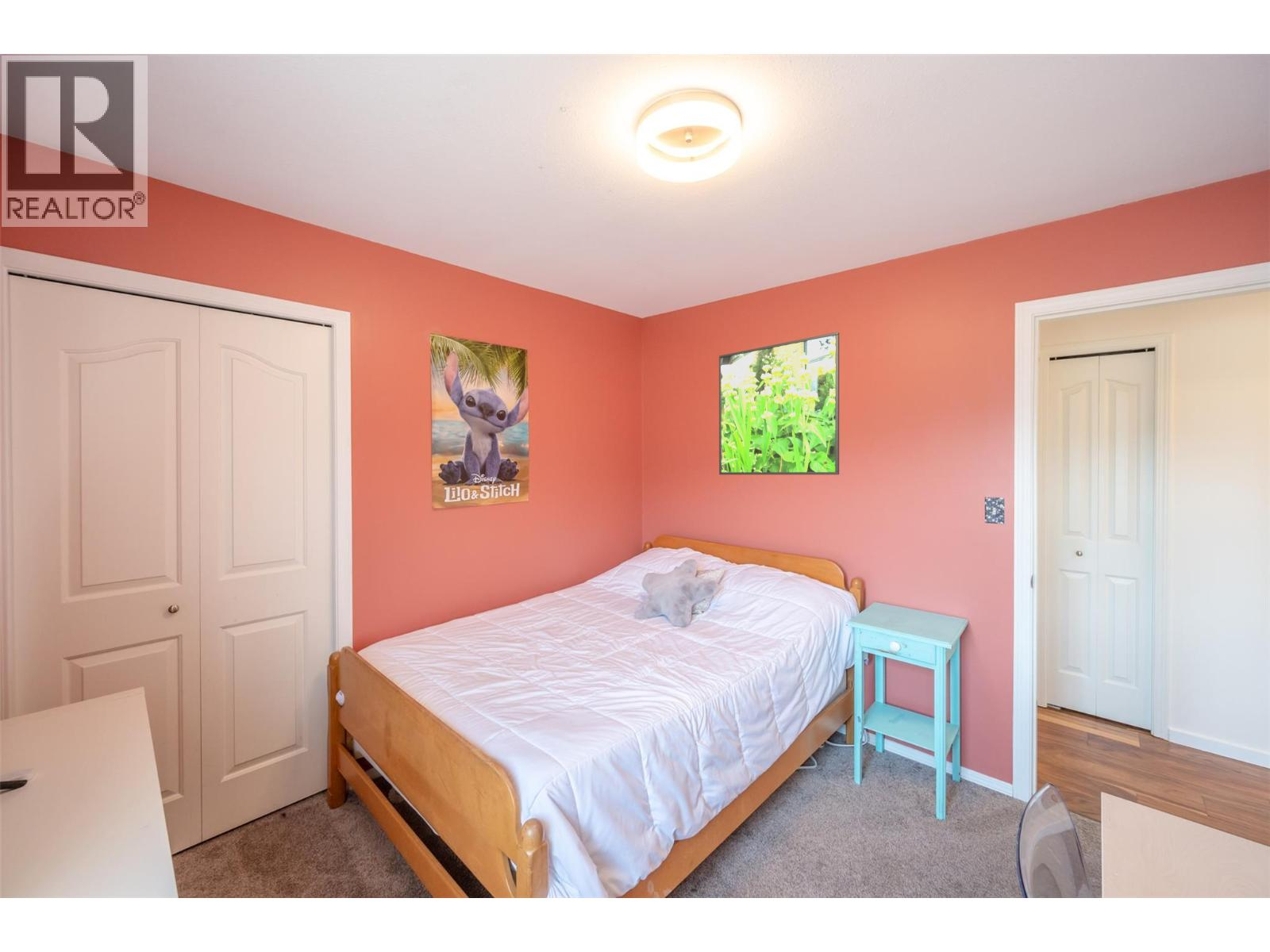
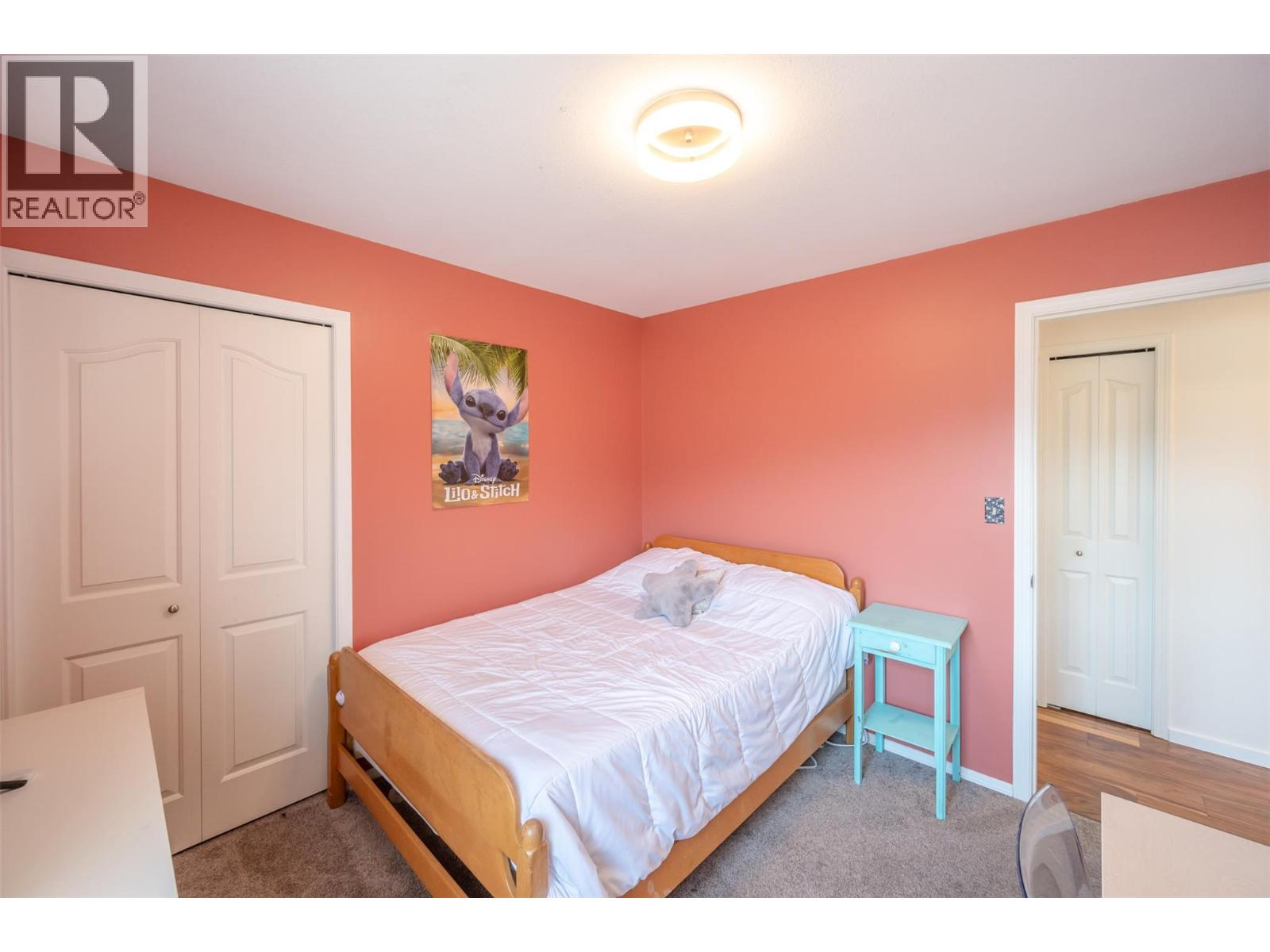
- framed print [718,332,840,475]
